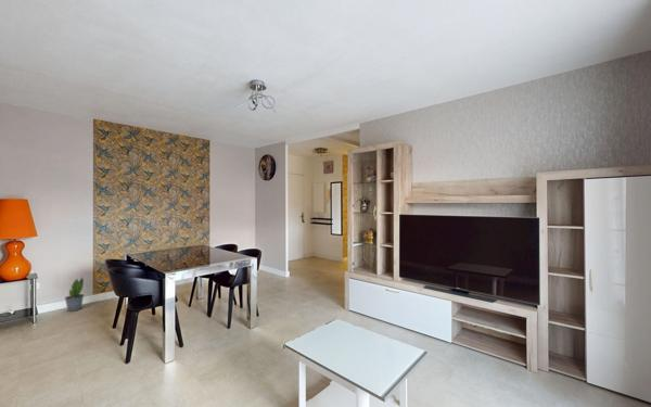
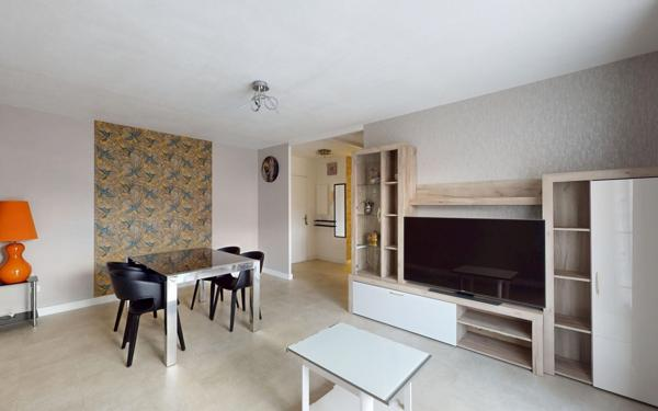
- potted plant [64,277,85,313]
